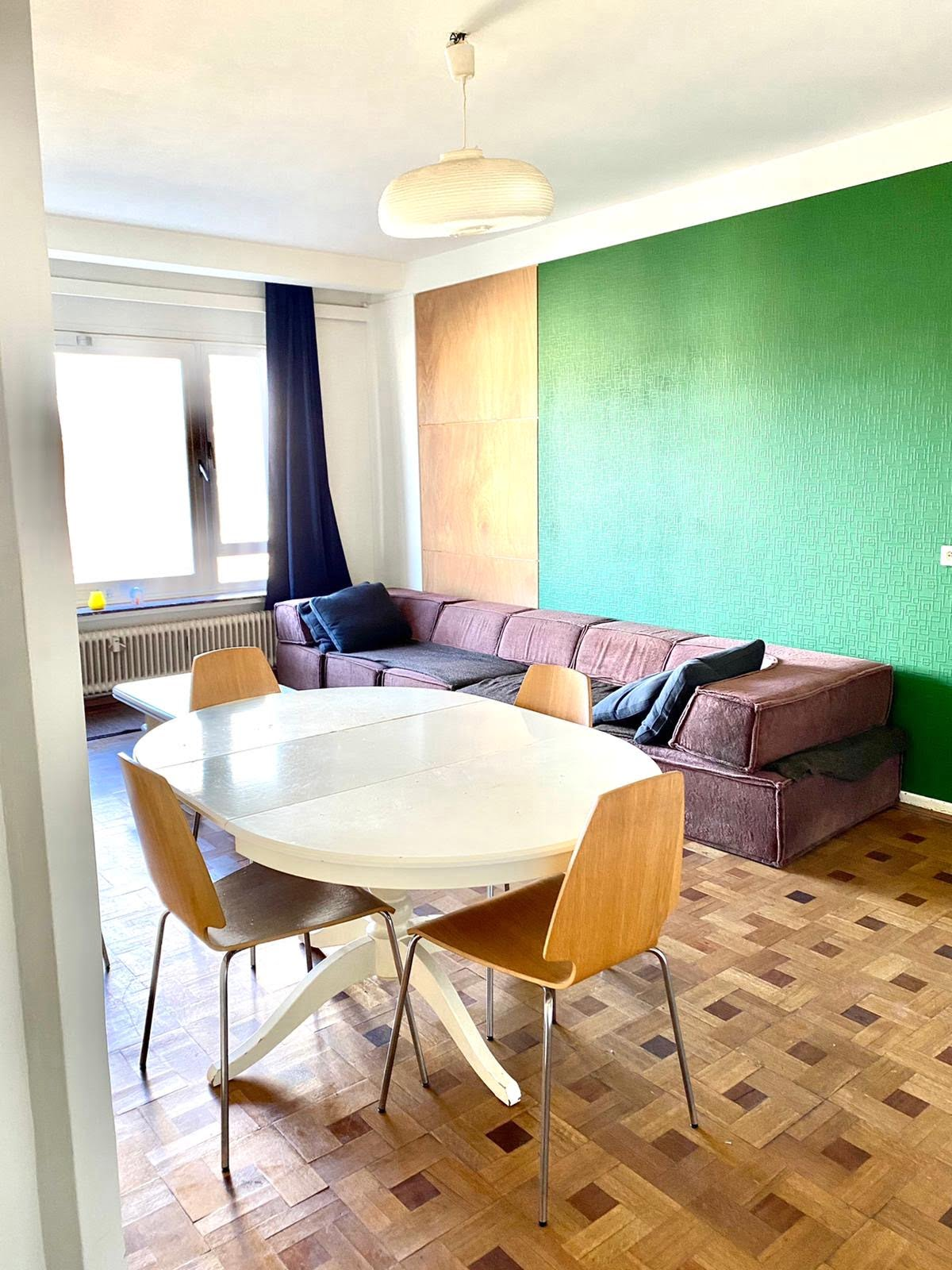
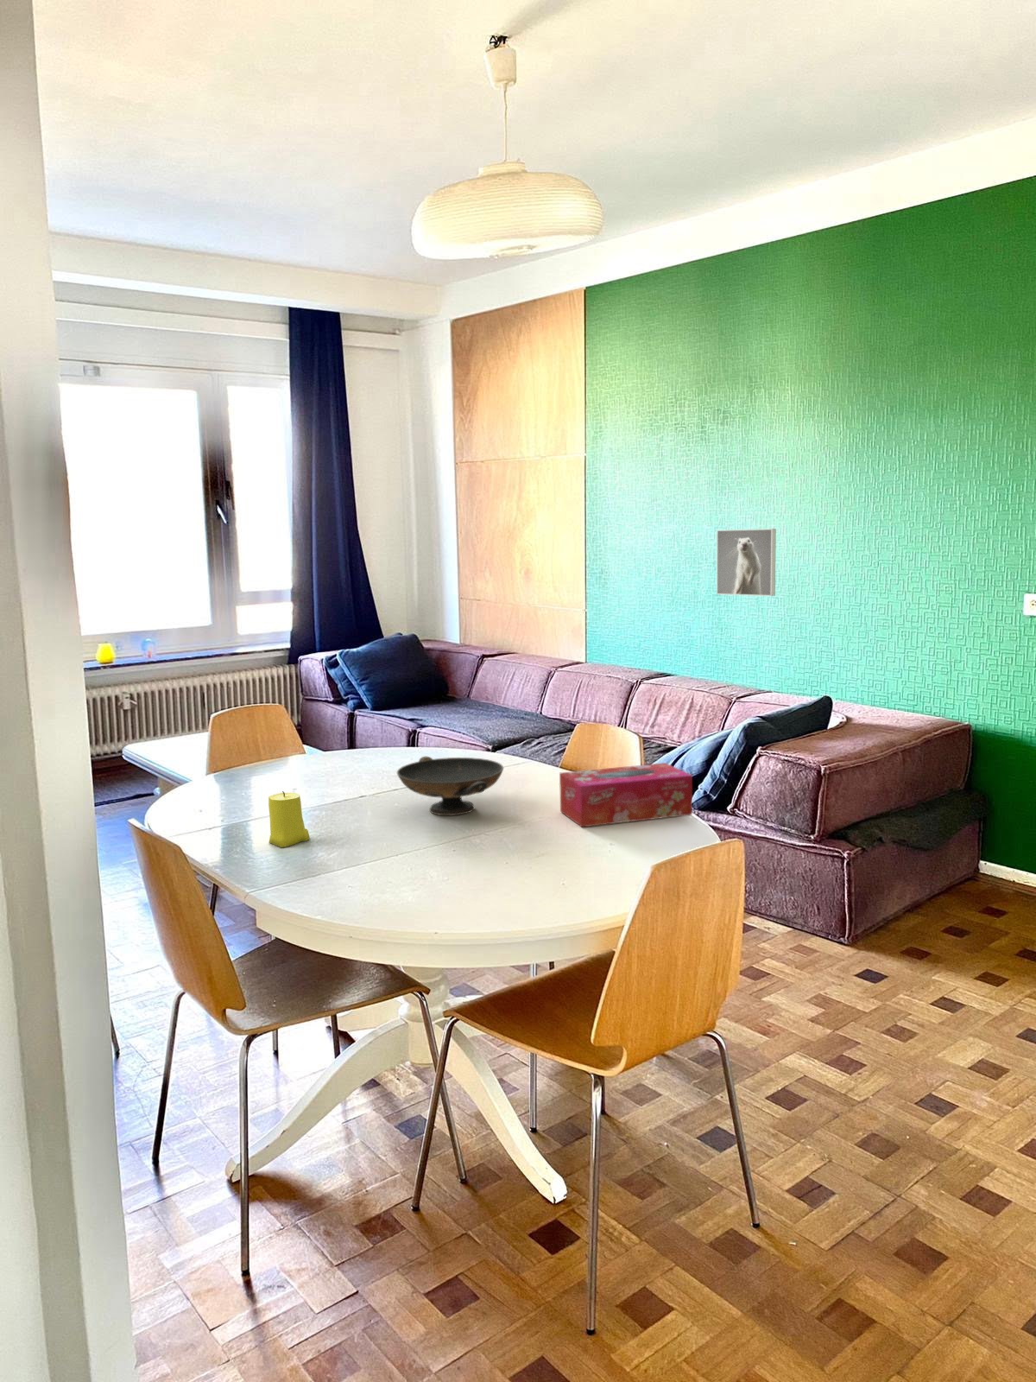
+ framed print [716,528,777,596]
+ decorative bowl [396,756,504,816]
+ tissue box [558,762,693,827]
+ candle [268,790,311,848]
